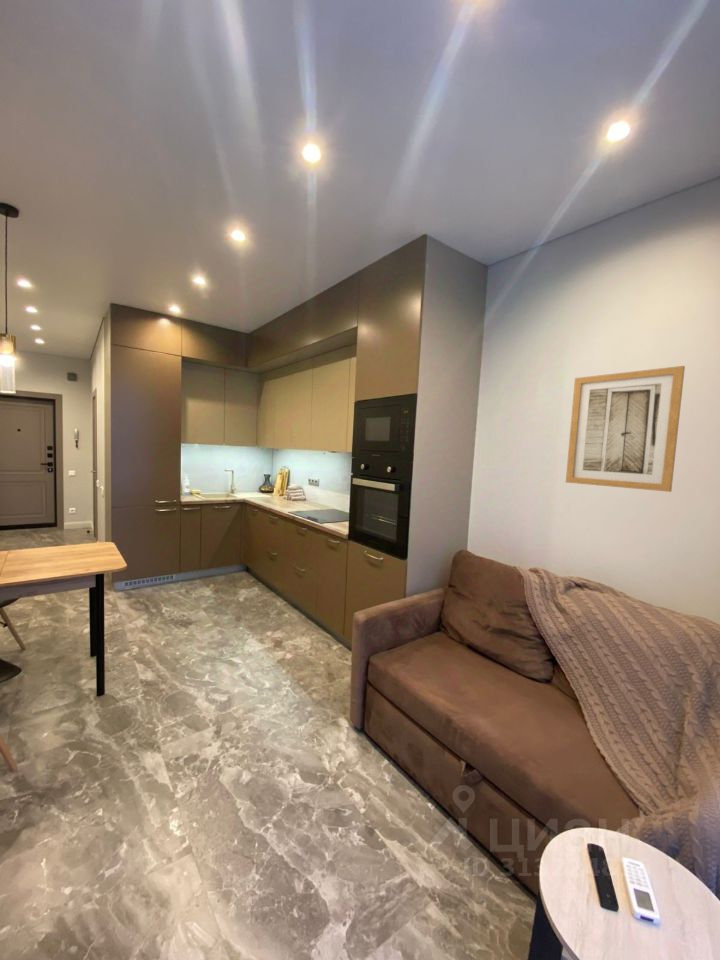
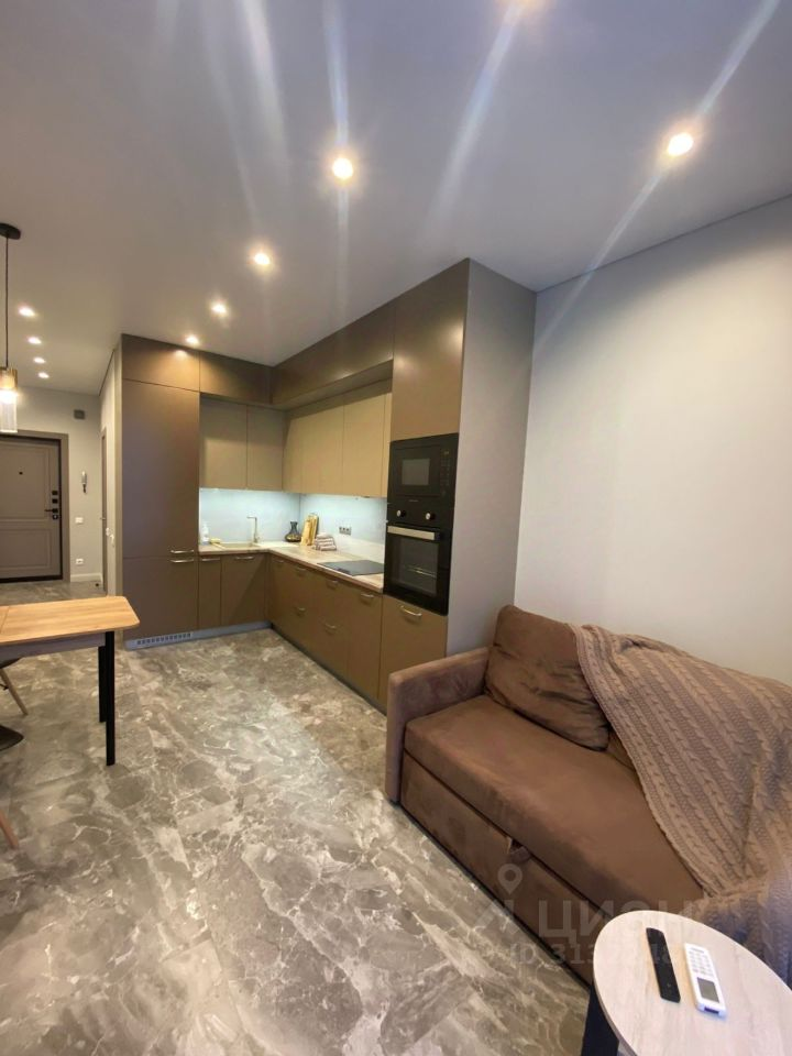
- wall art [565,365,686,493]
